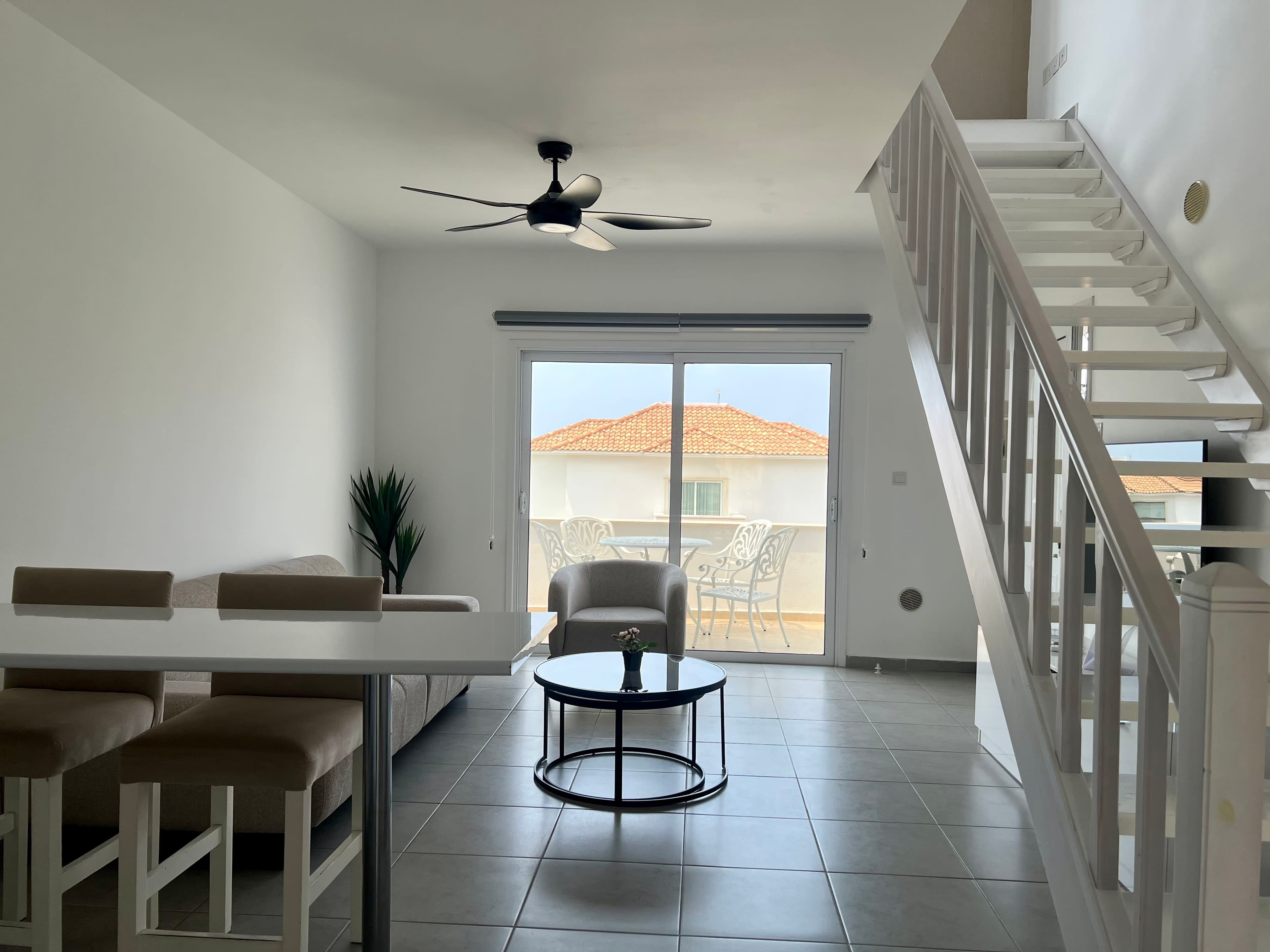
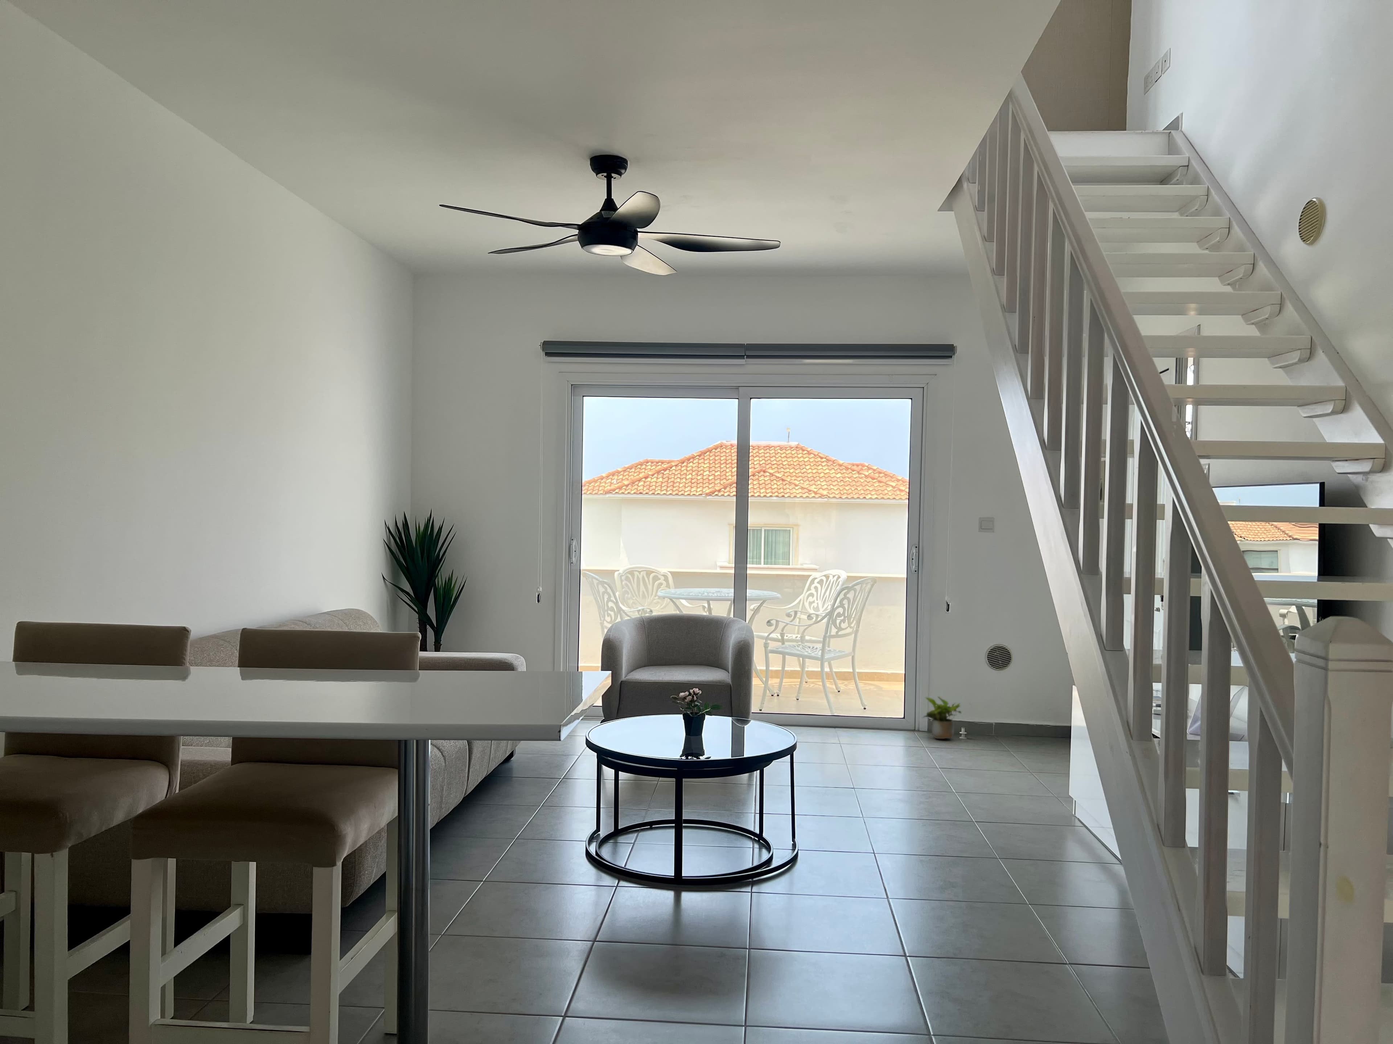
+ potted plant [921,696,962,739]
